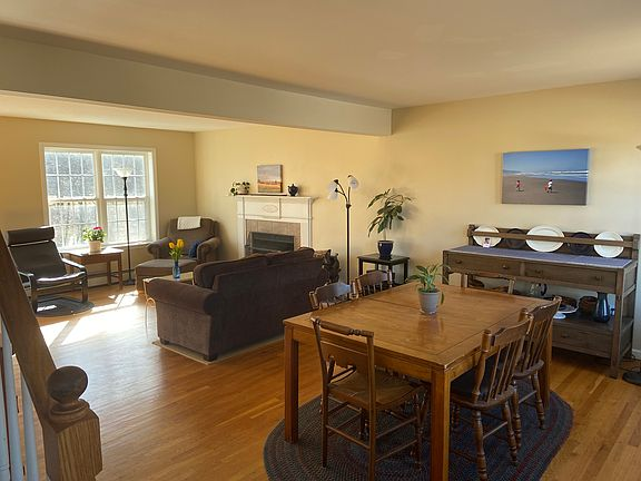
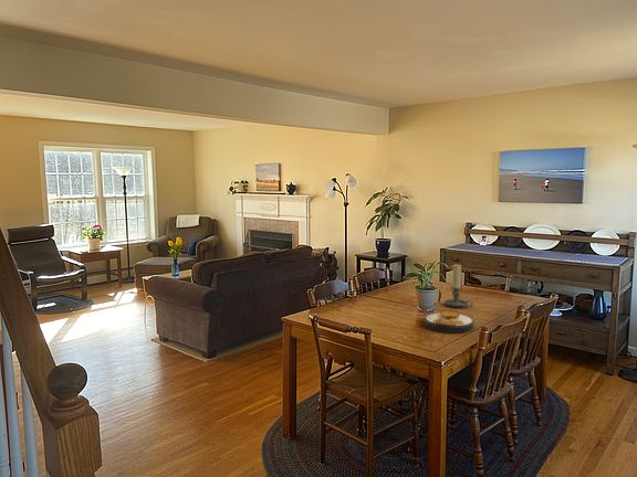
+ plate [422,309,476,333]
+ candle holder [443,263,473,308]
